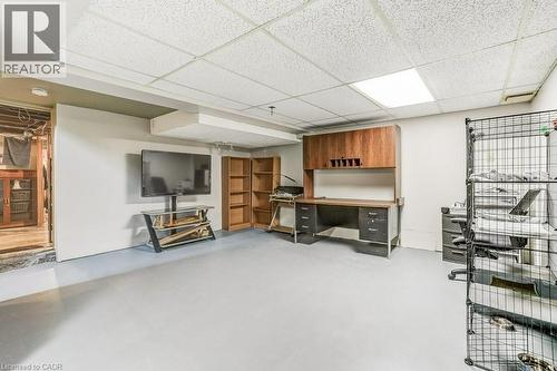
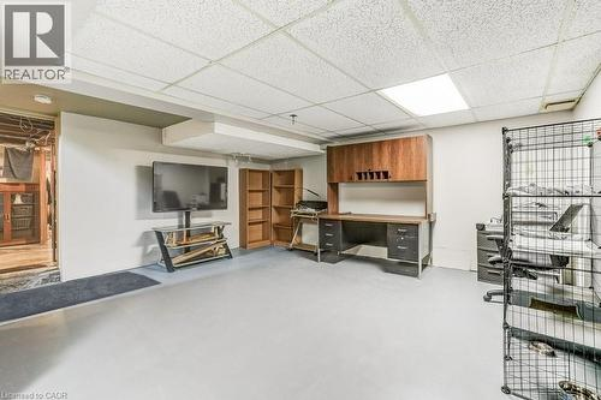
+ rug [0,270,162,323]
